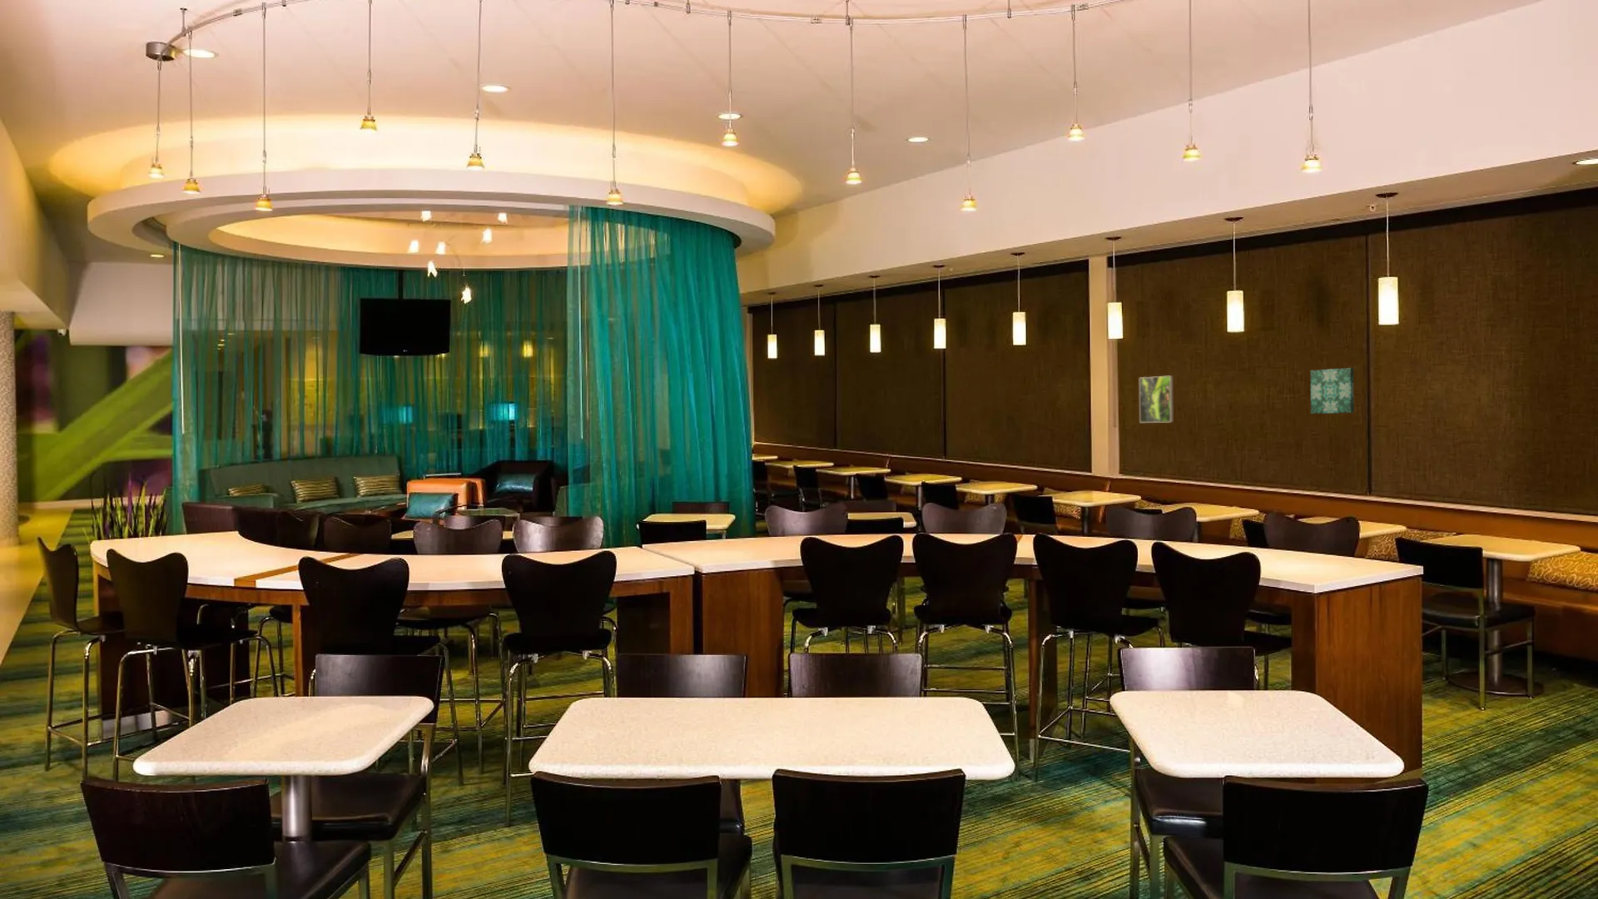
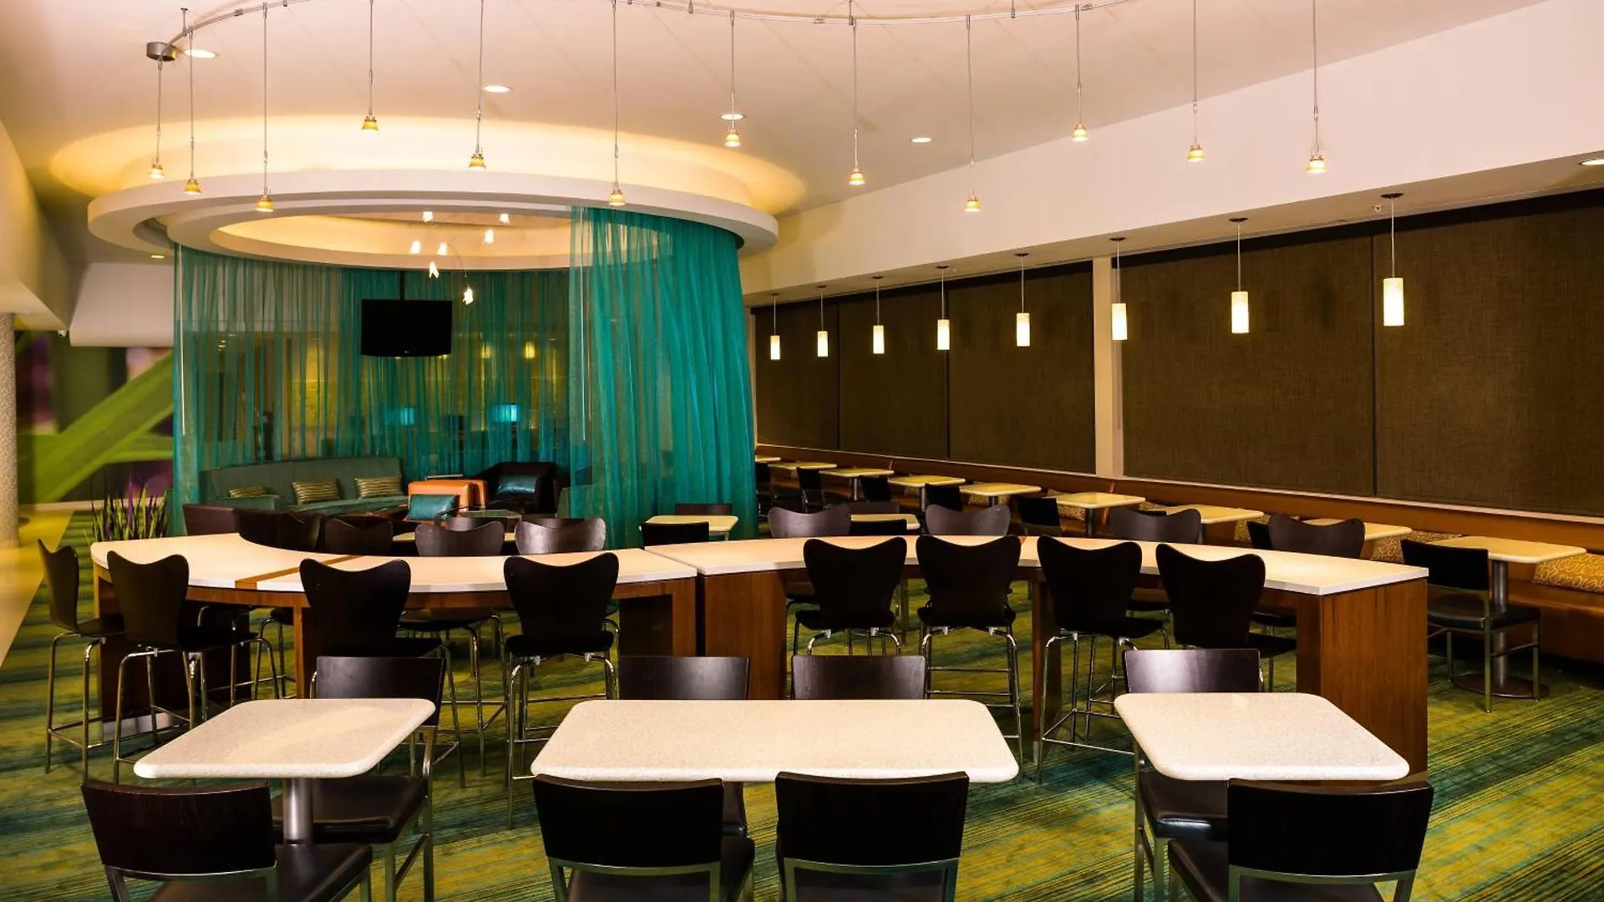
- wall art [1310,367,1355,415]
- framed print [1138,374,1174,424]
